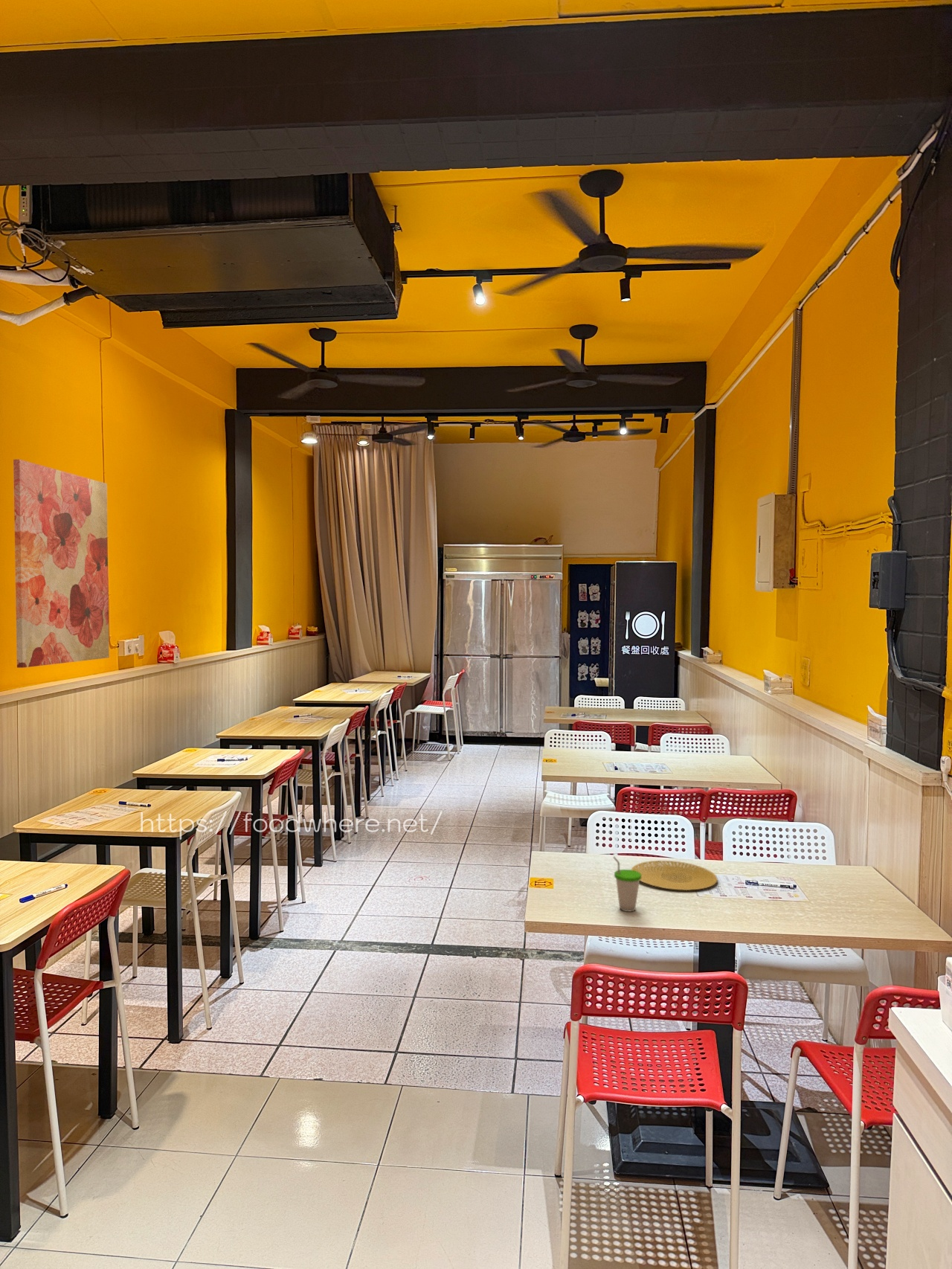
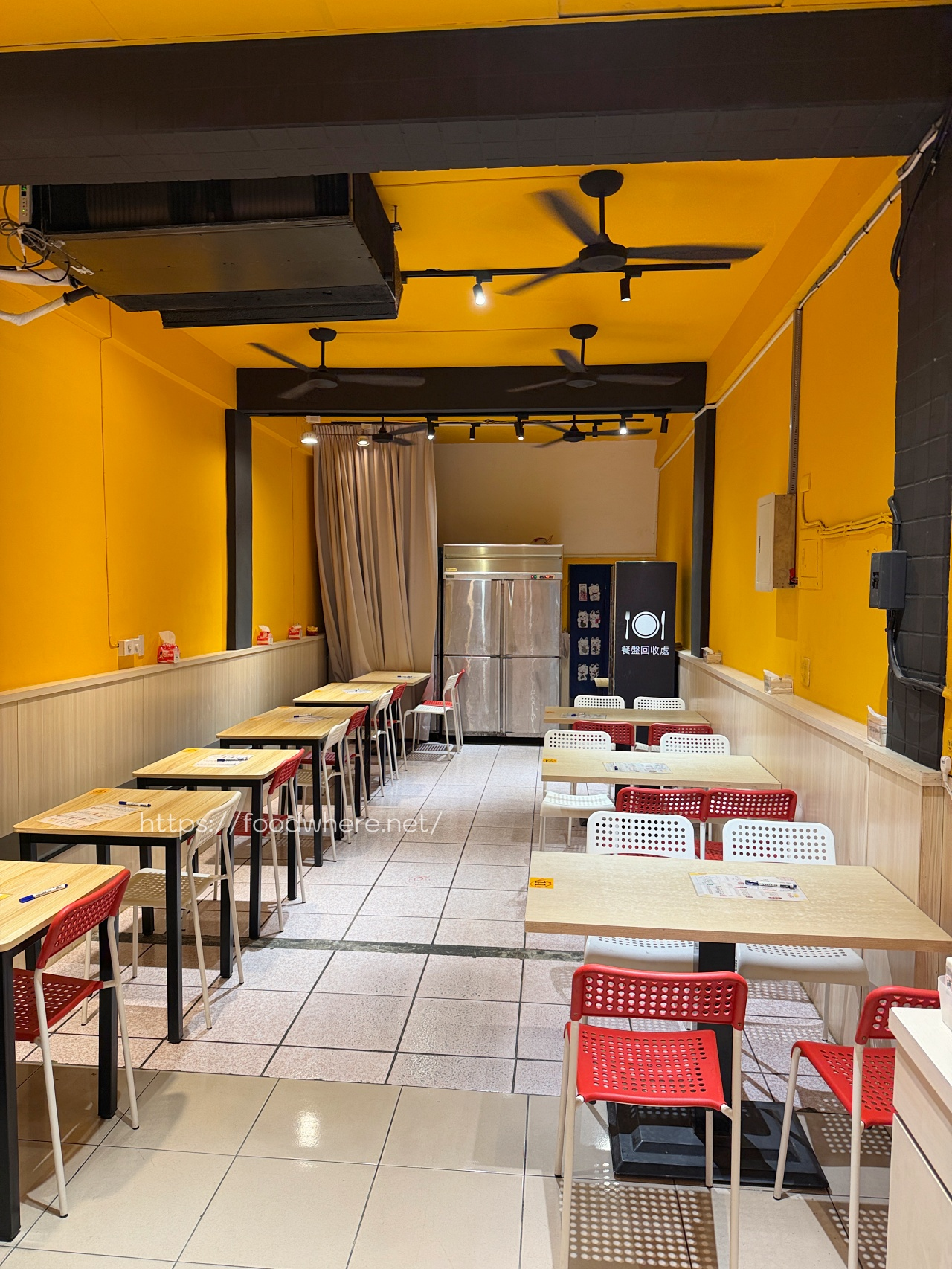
- wall art [13,459,110,669]
- cup [612,855,641,912]
- plate [631,860,718,891]
